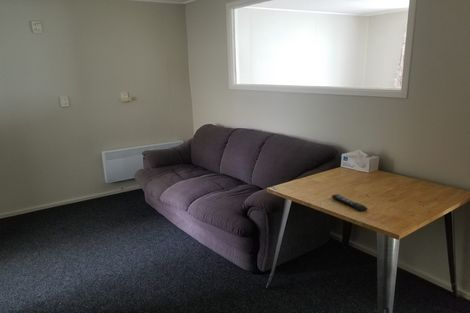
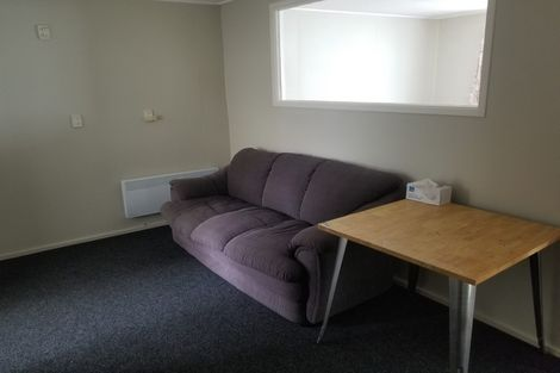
- remote control [331,193,369,213]
